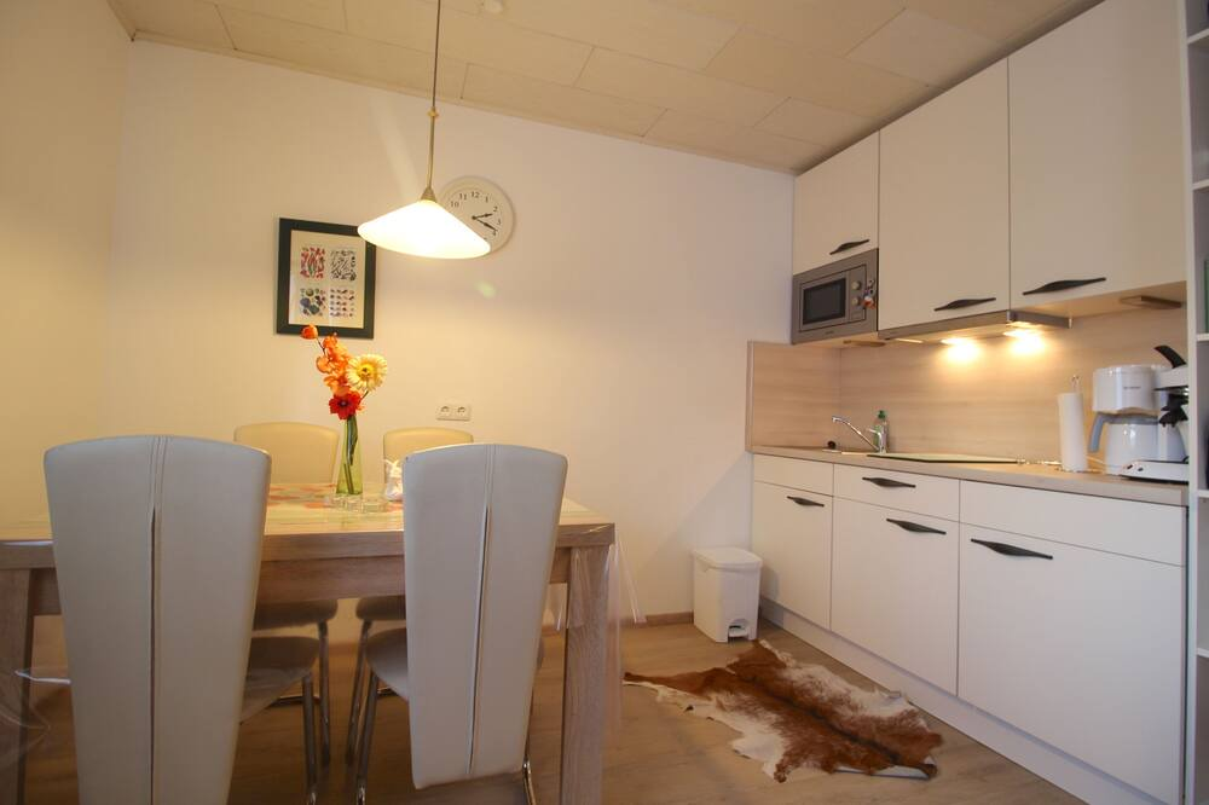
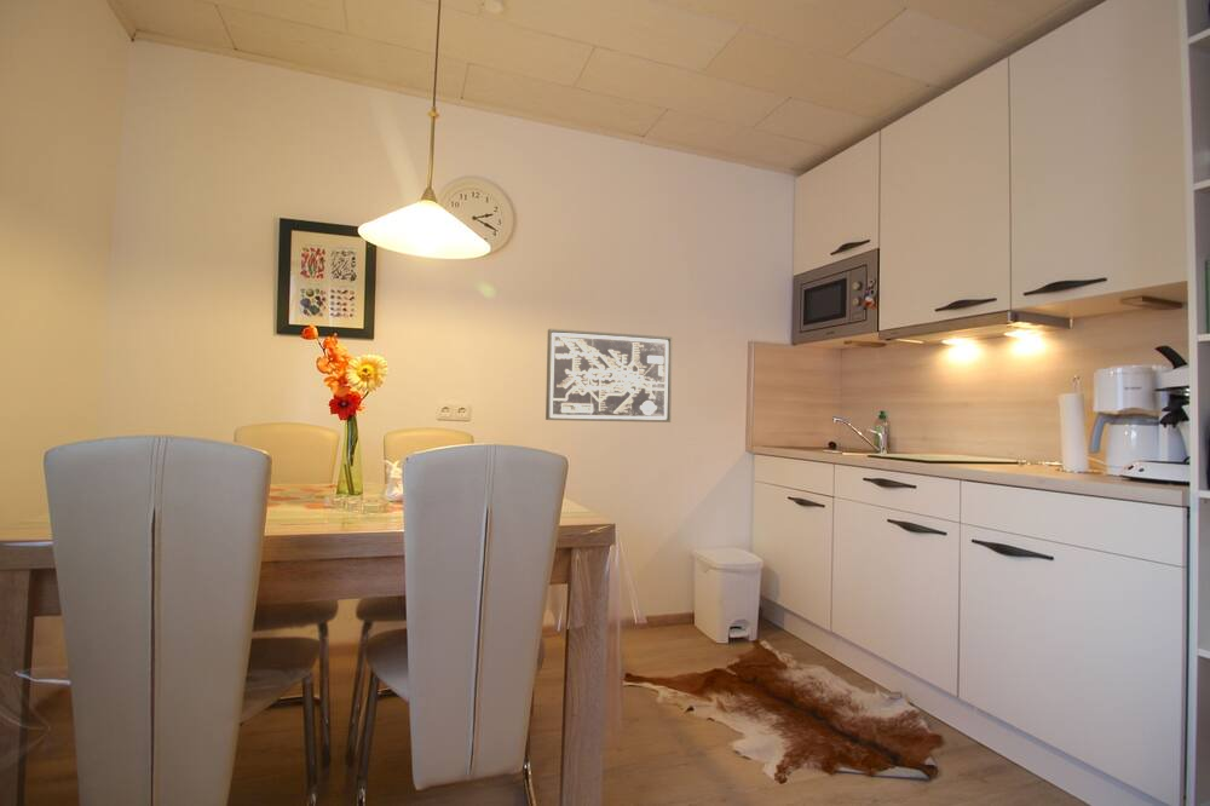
+ wall art [544,328,673,424]
